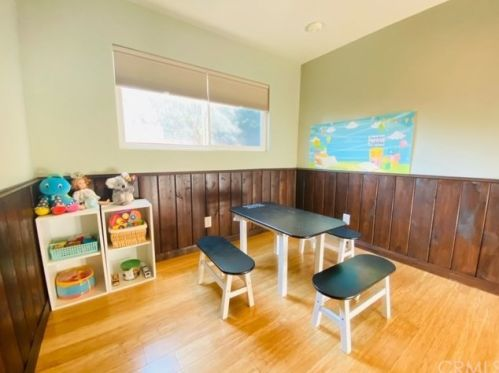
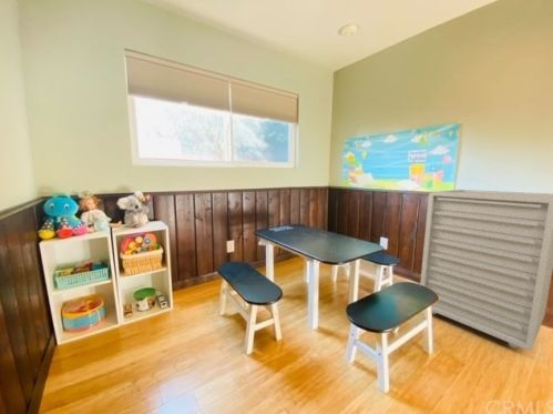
+ storage cabinet [419,189,553,351]
